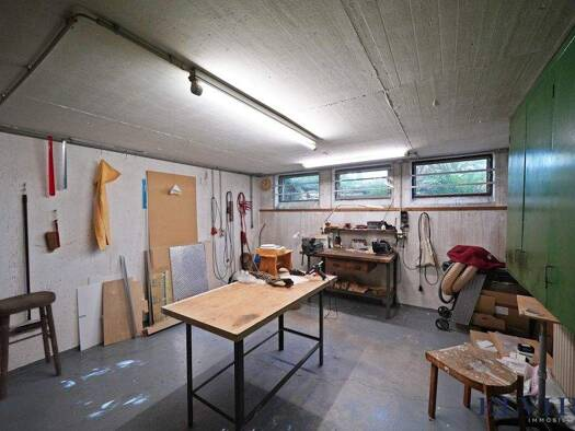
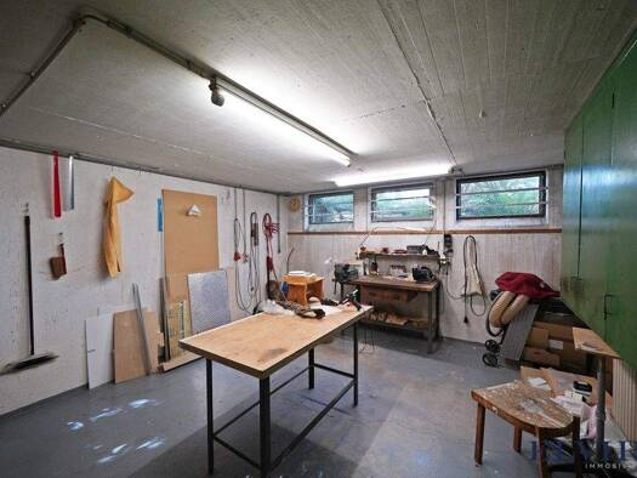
- stool [0,290,62,401]
